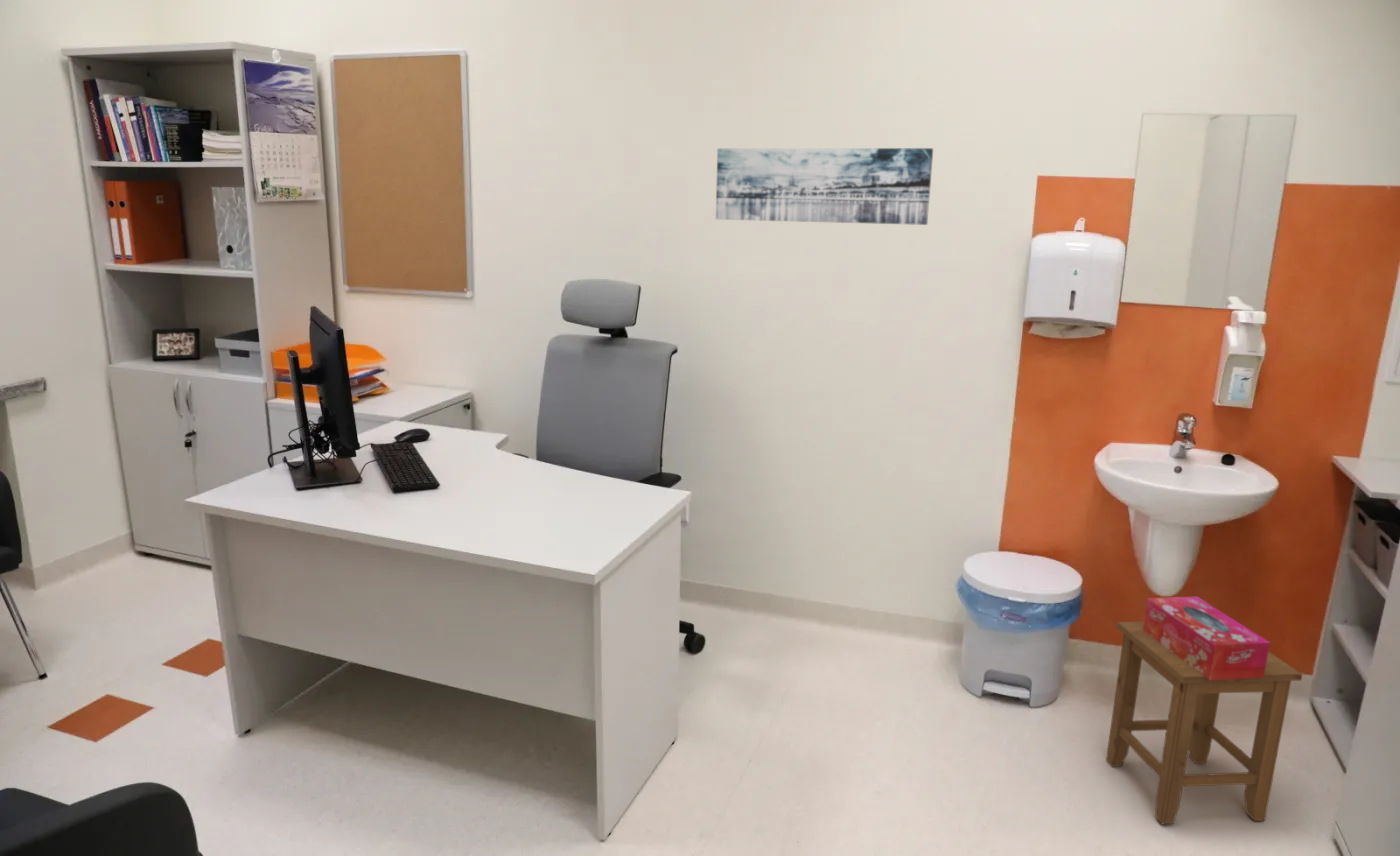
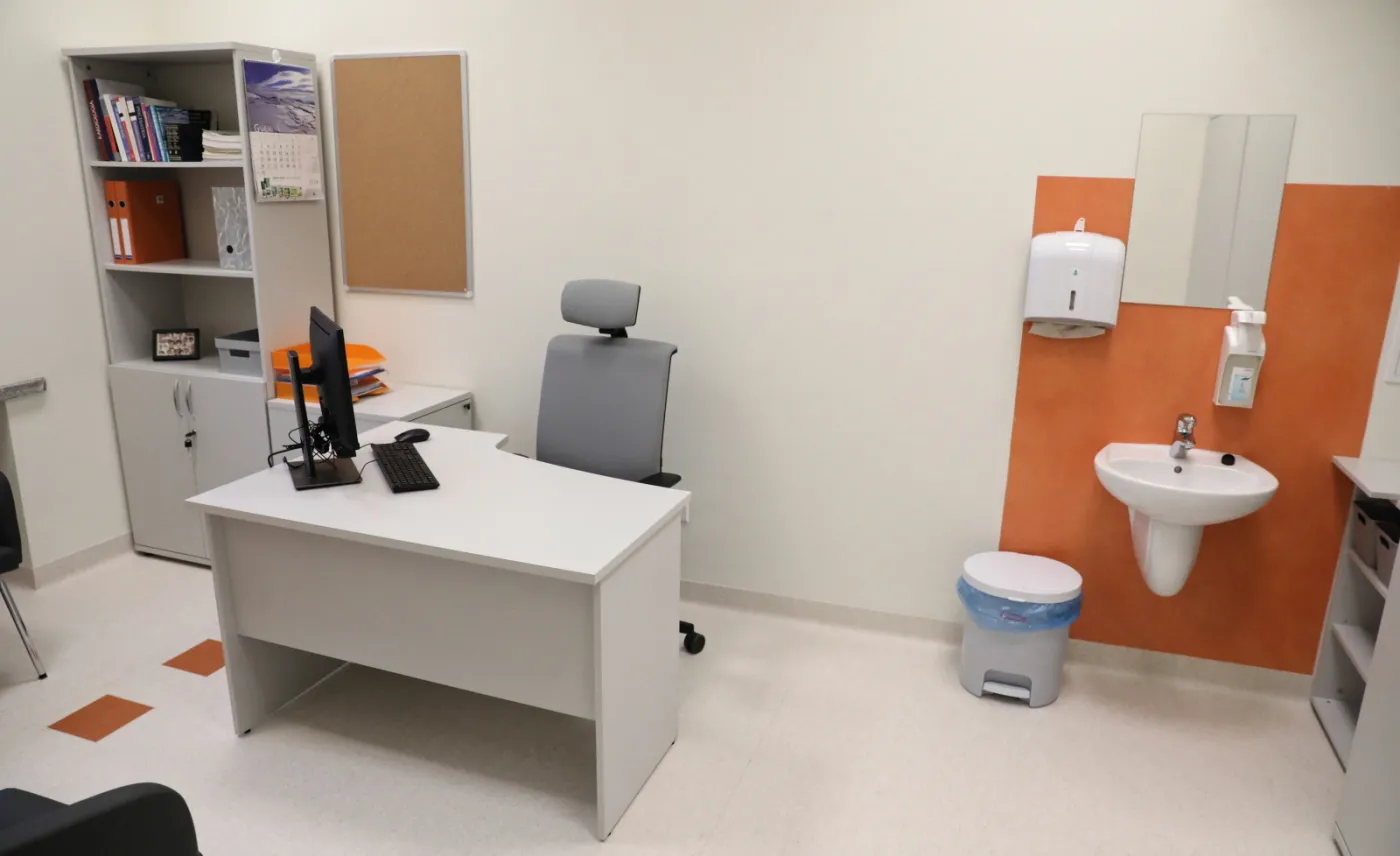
- stool [1105,621,1303,825]
- wall art [715,147,934,226]
- tissue box [1143,596,1271,680]
